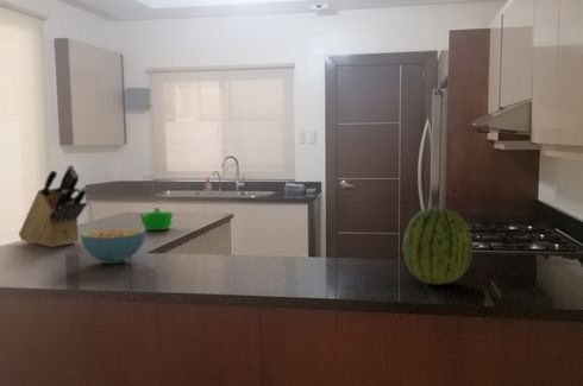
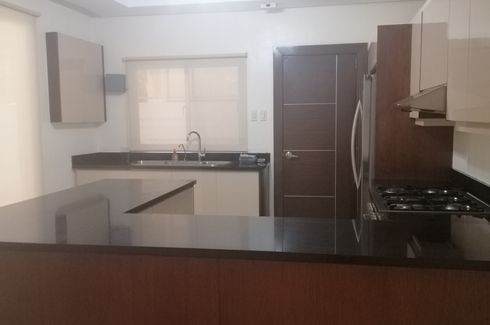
- cereal bowl [80,227,146,265]
- knife block [18,164,88,248]
- fruit [402,207,474,286]
- teapot [137,207,174,232]
